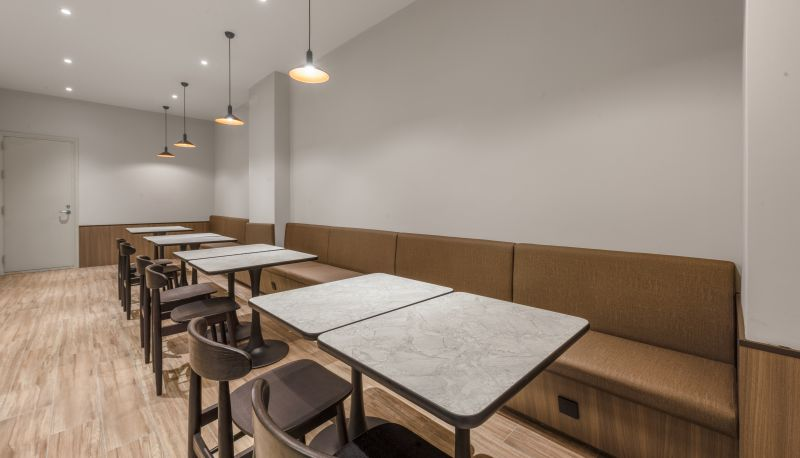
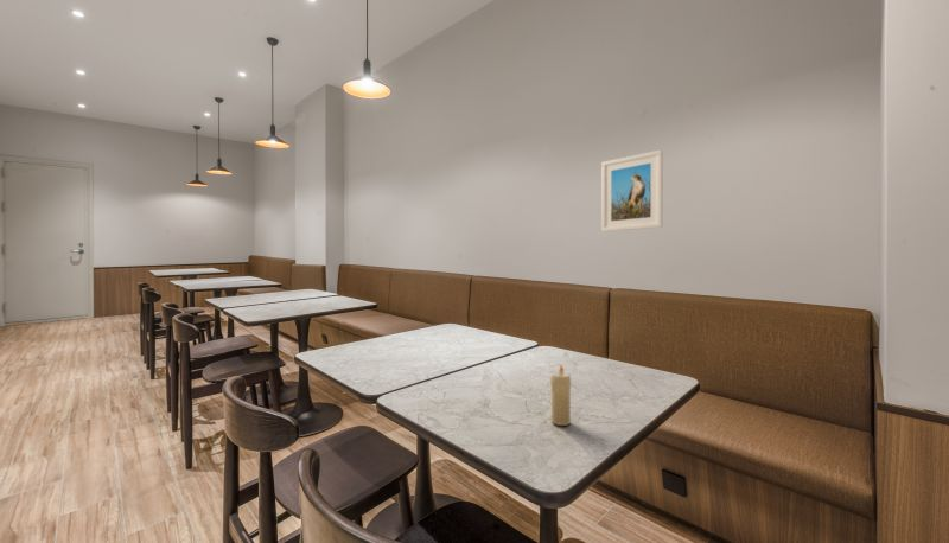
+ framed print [600,149,664,232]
+ candle [549,363,572,427]
